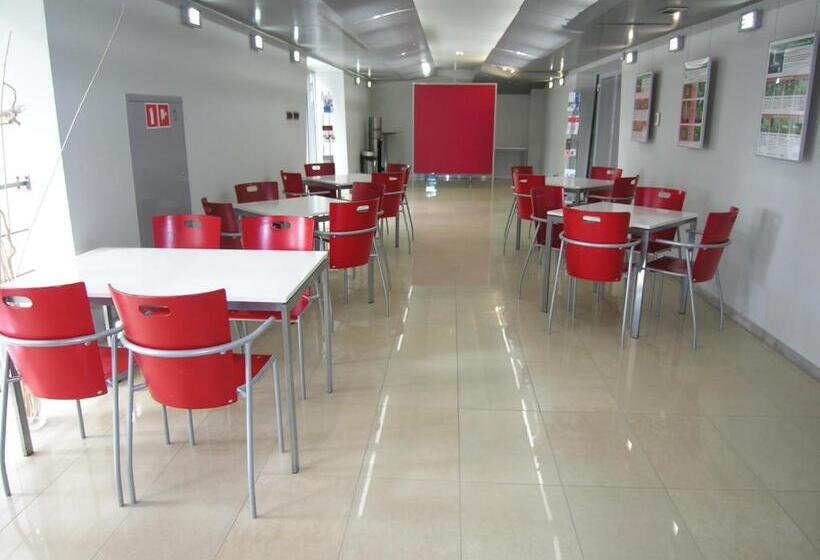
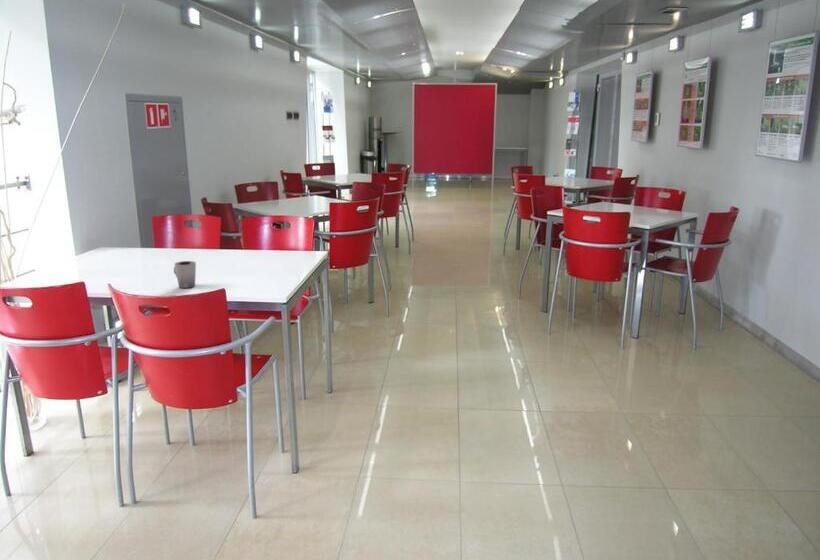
+ cup [173,260,197,289]
